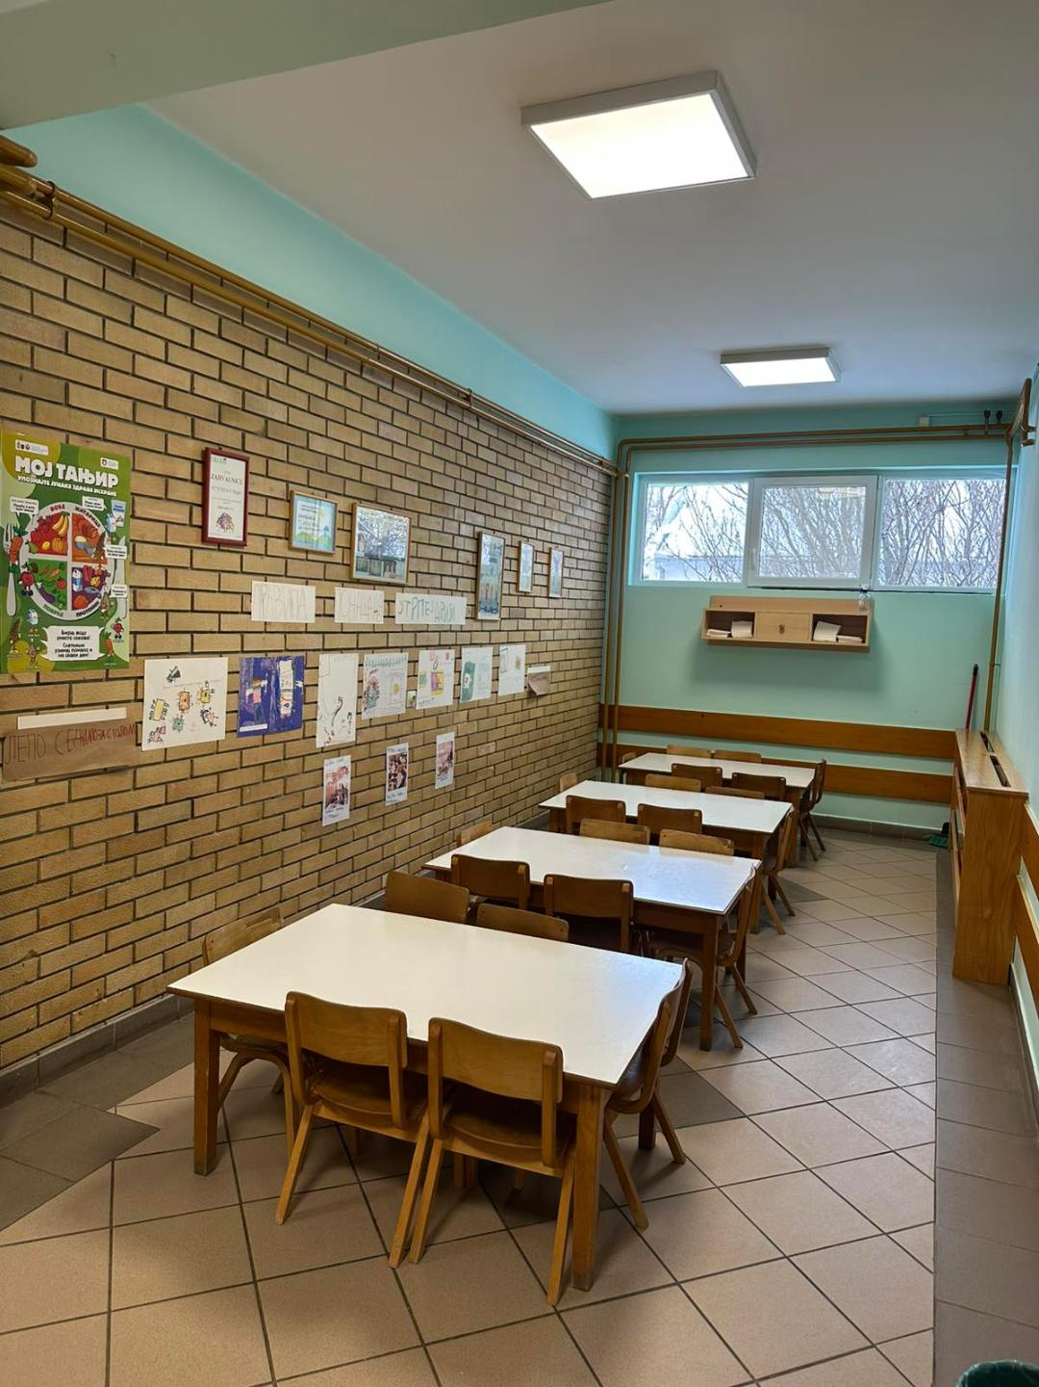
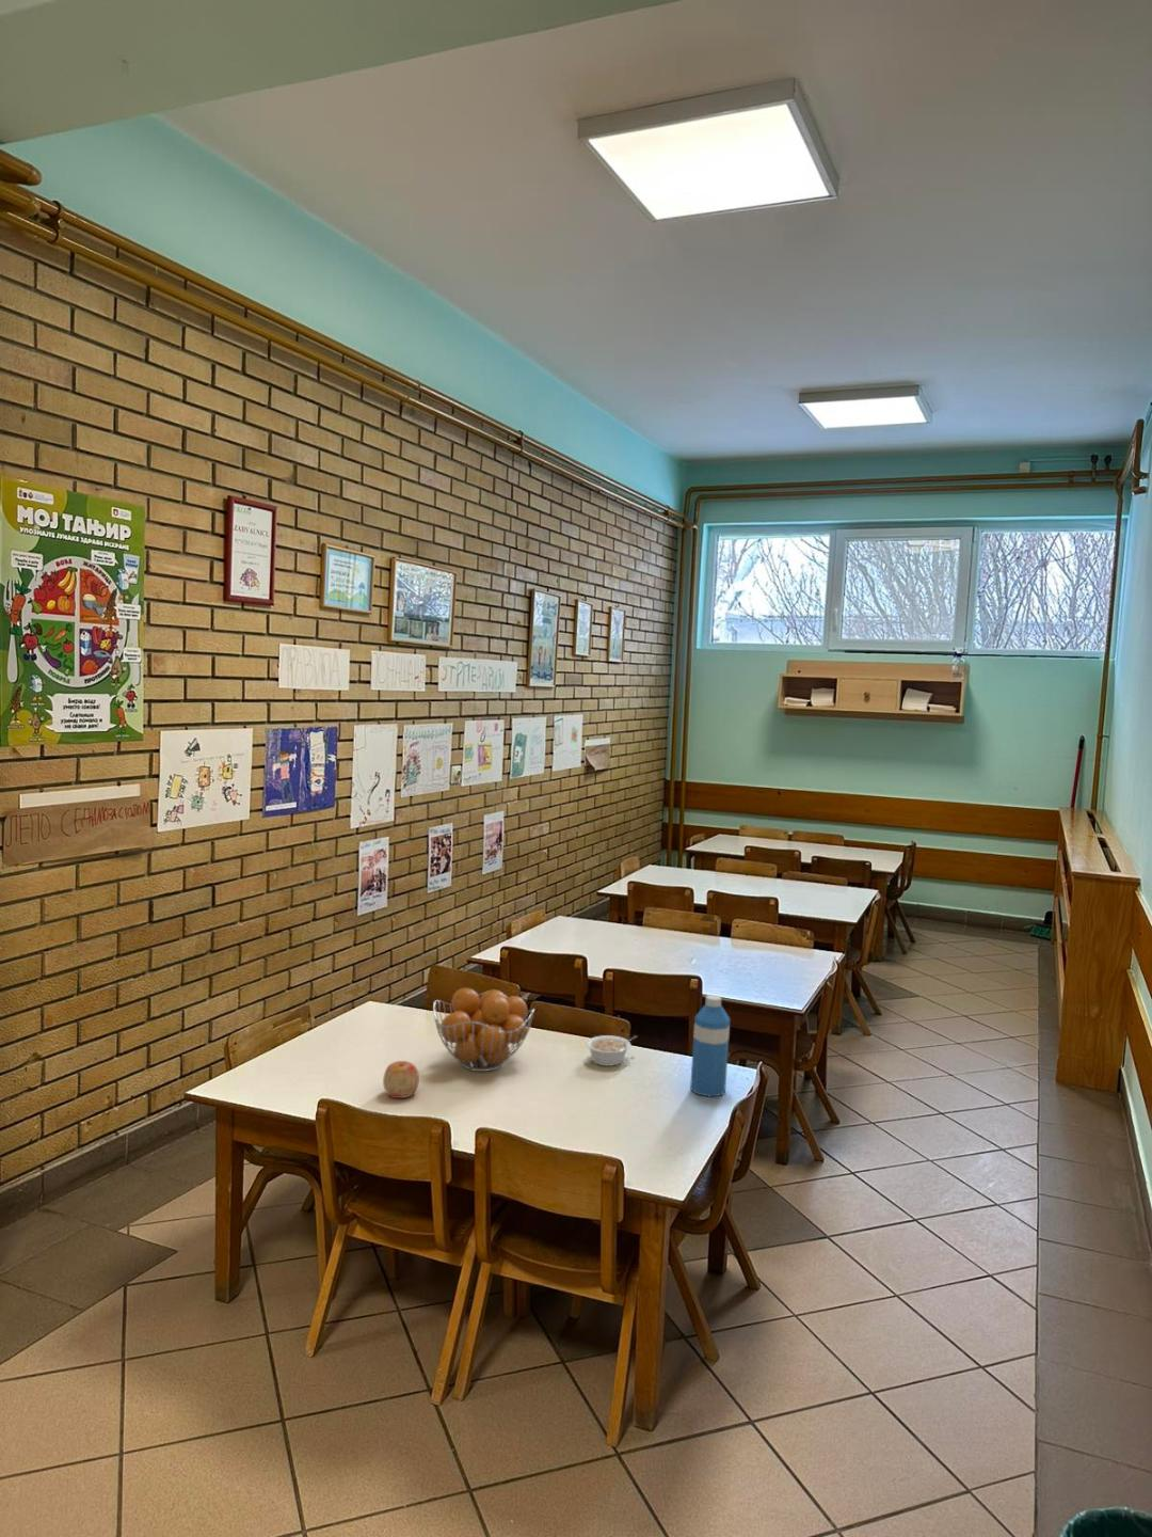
+ water bottle [689,994,732,1098]
+ legume [586,1035,638,1067]
+ fruit basket [432,986,536,1072]
+ apple [382,1060,420,1099]
